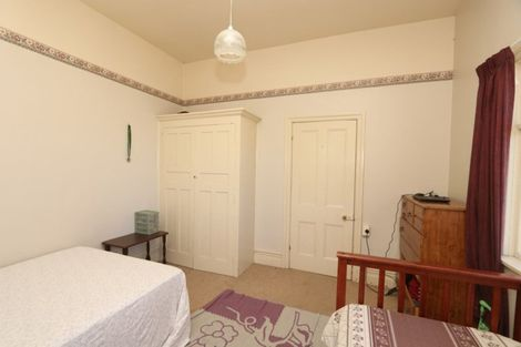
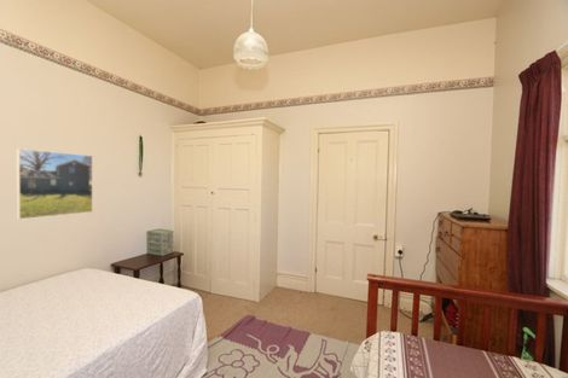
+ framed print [15,147,94,221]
